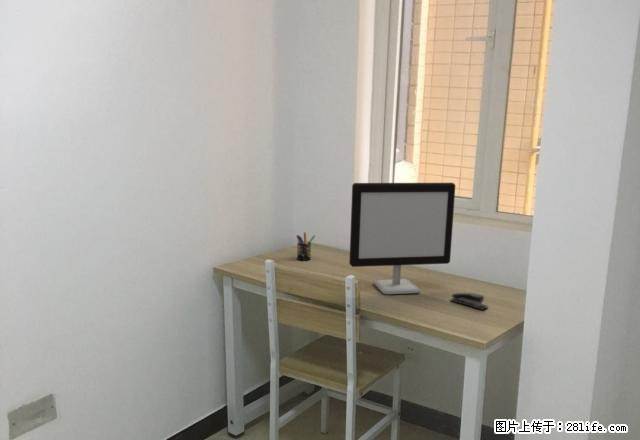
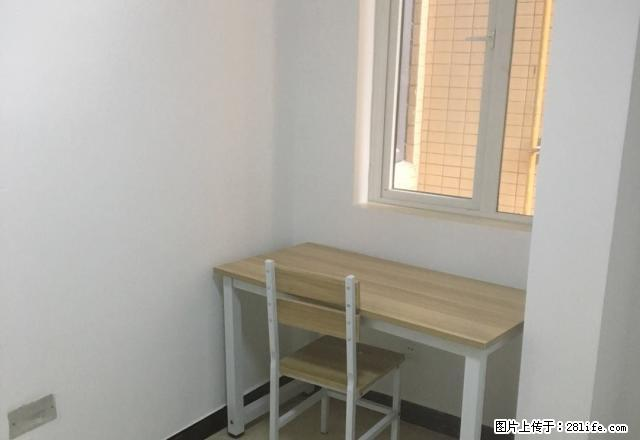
- pen holder [295,231,316,262]
- stapler [449,292,489,311]
- computer monitor [348,182,456,295]
